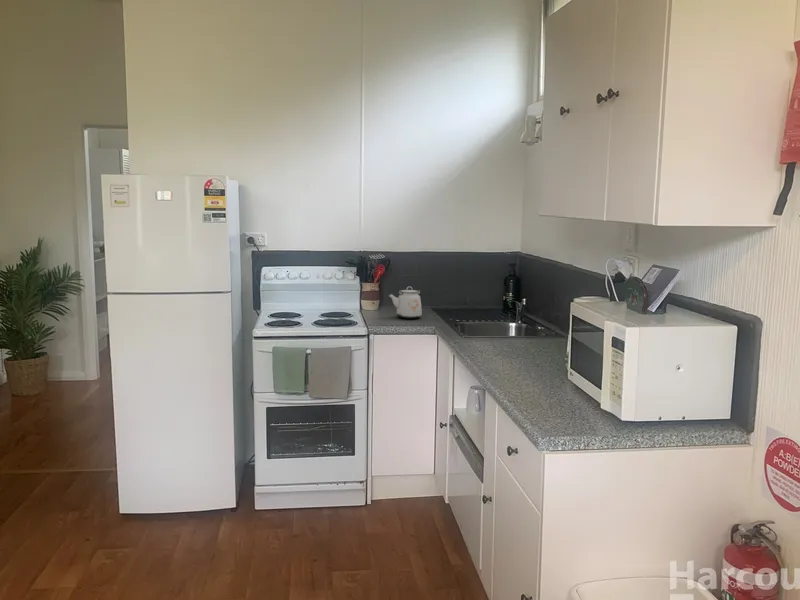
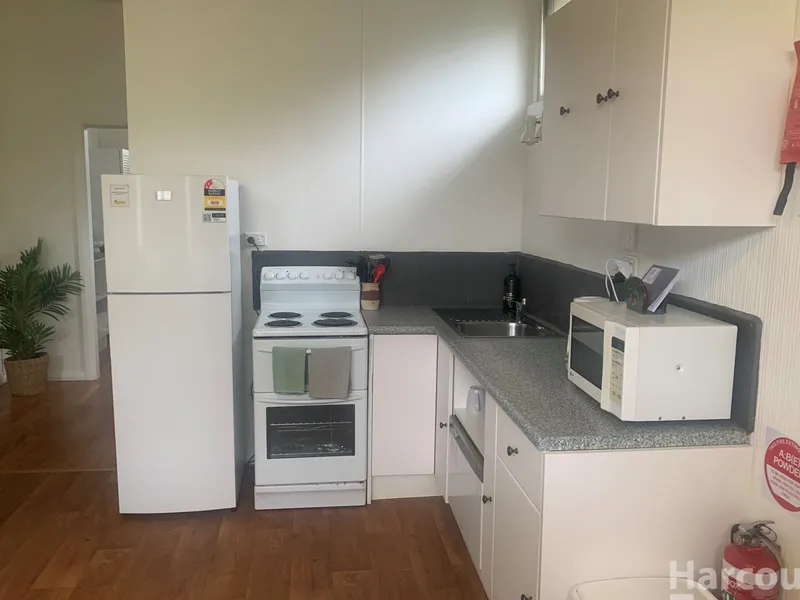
- kettle [387,274,423,320]
